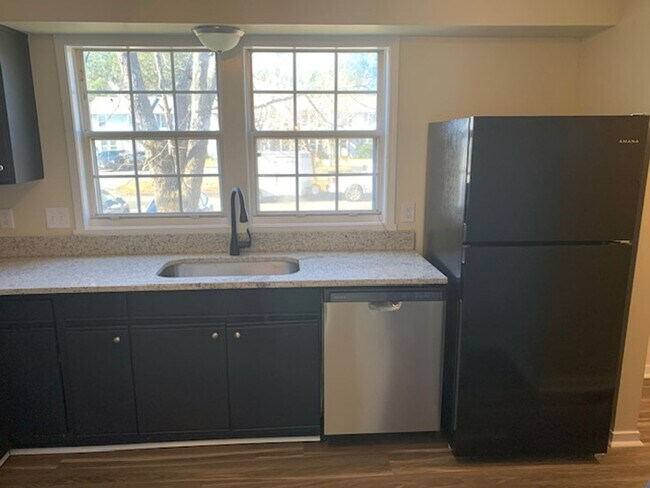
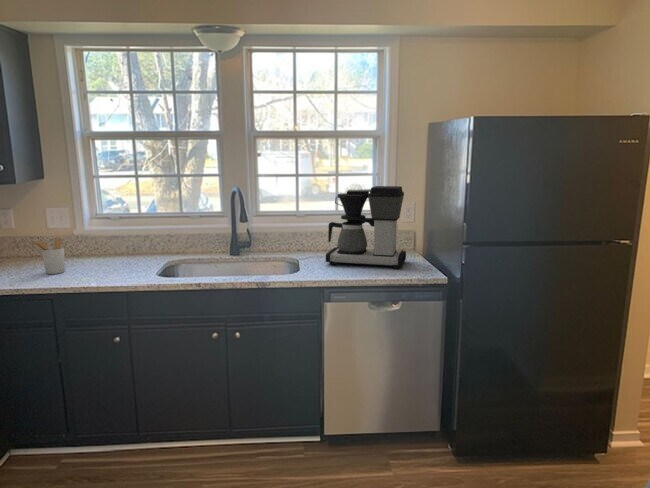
+ utensil holder [30,236,66,275]
+ coffee maker [325,185,407,270]
